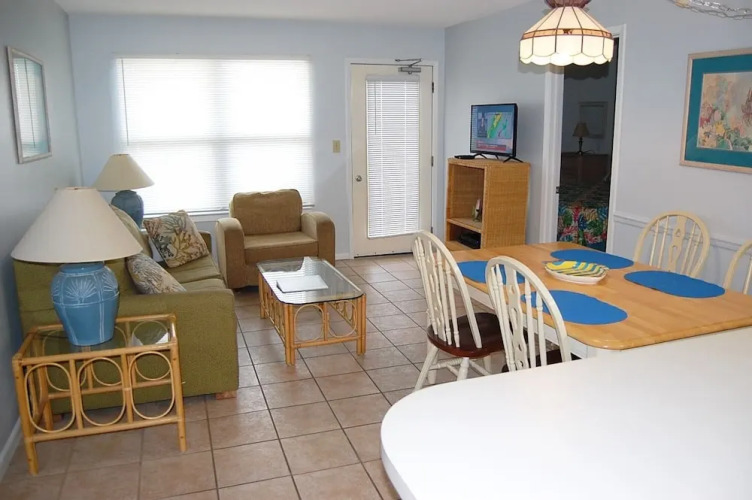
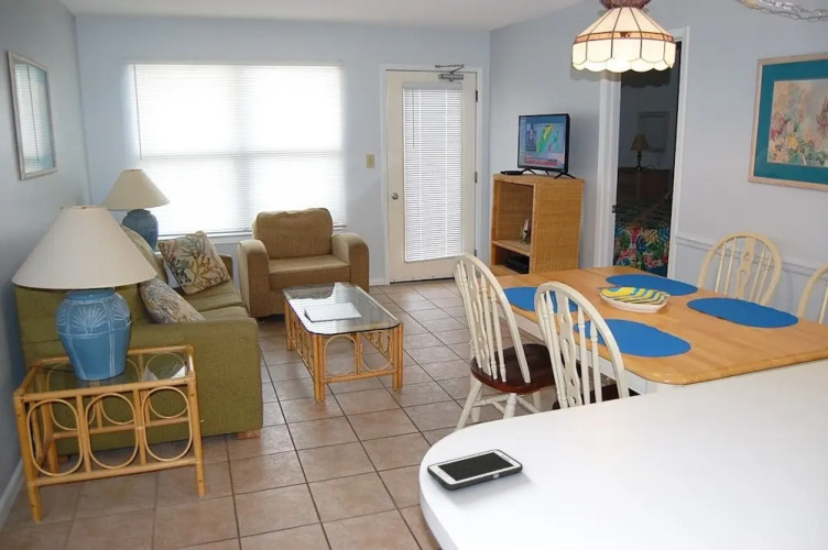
+ cell phone [426,449,524,491]
